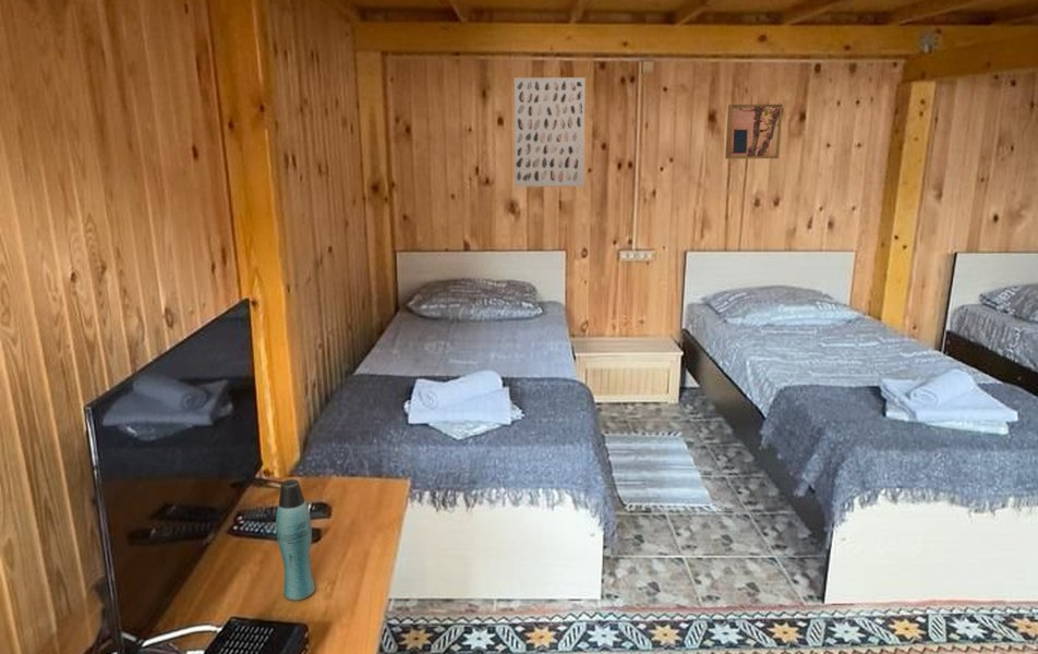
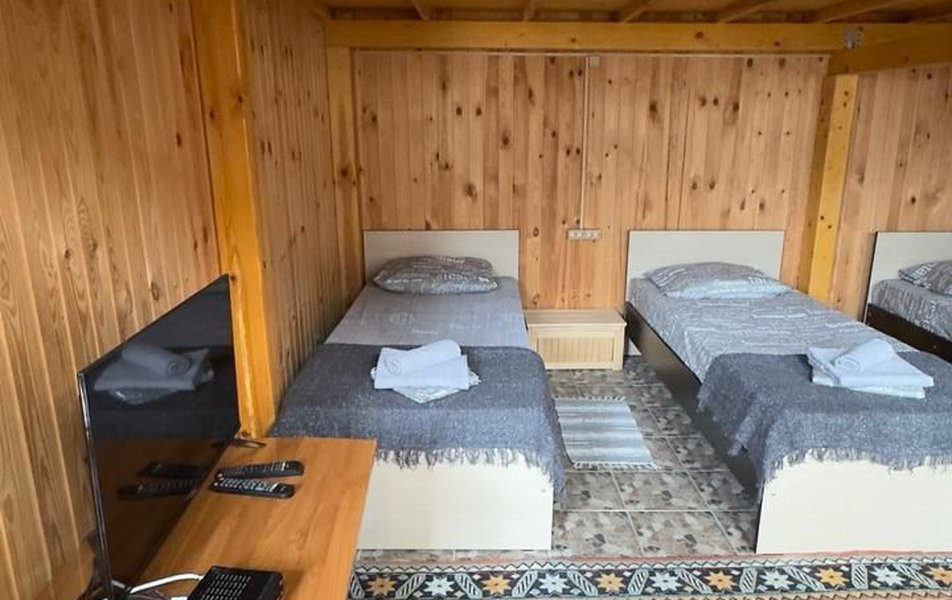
- bottle [275,479,316,602]
- wall art [724,104,784,160]
- wall art [514,76,587,187]
